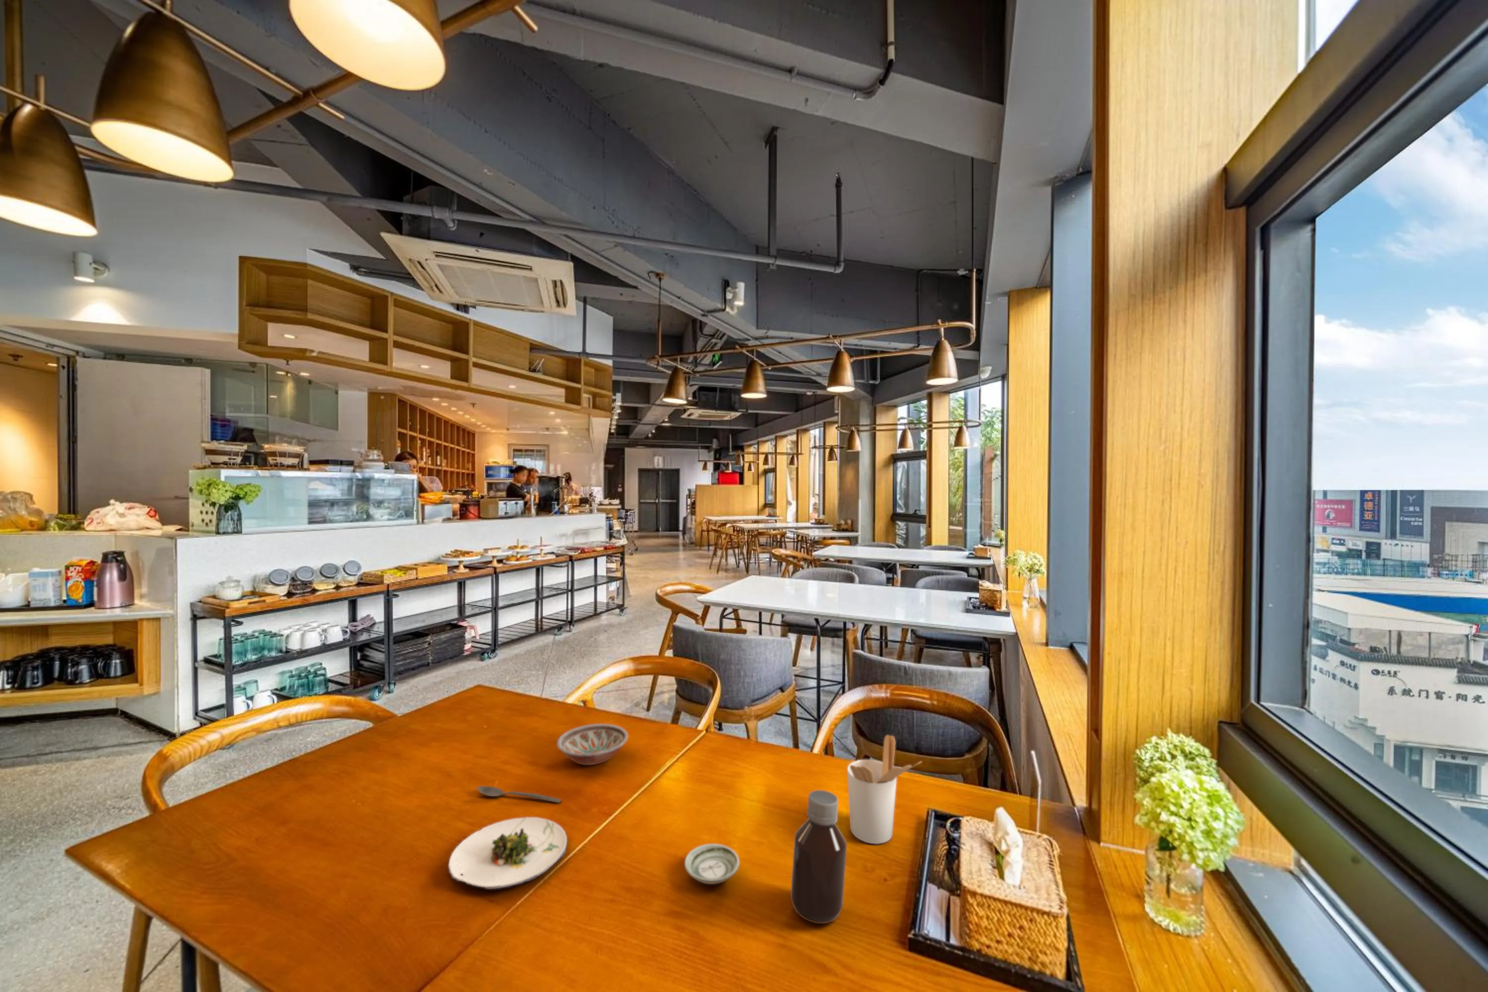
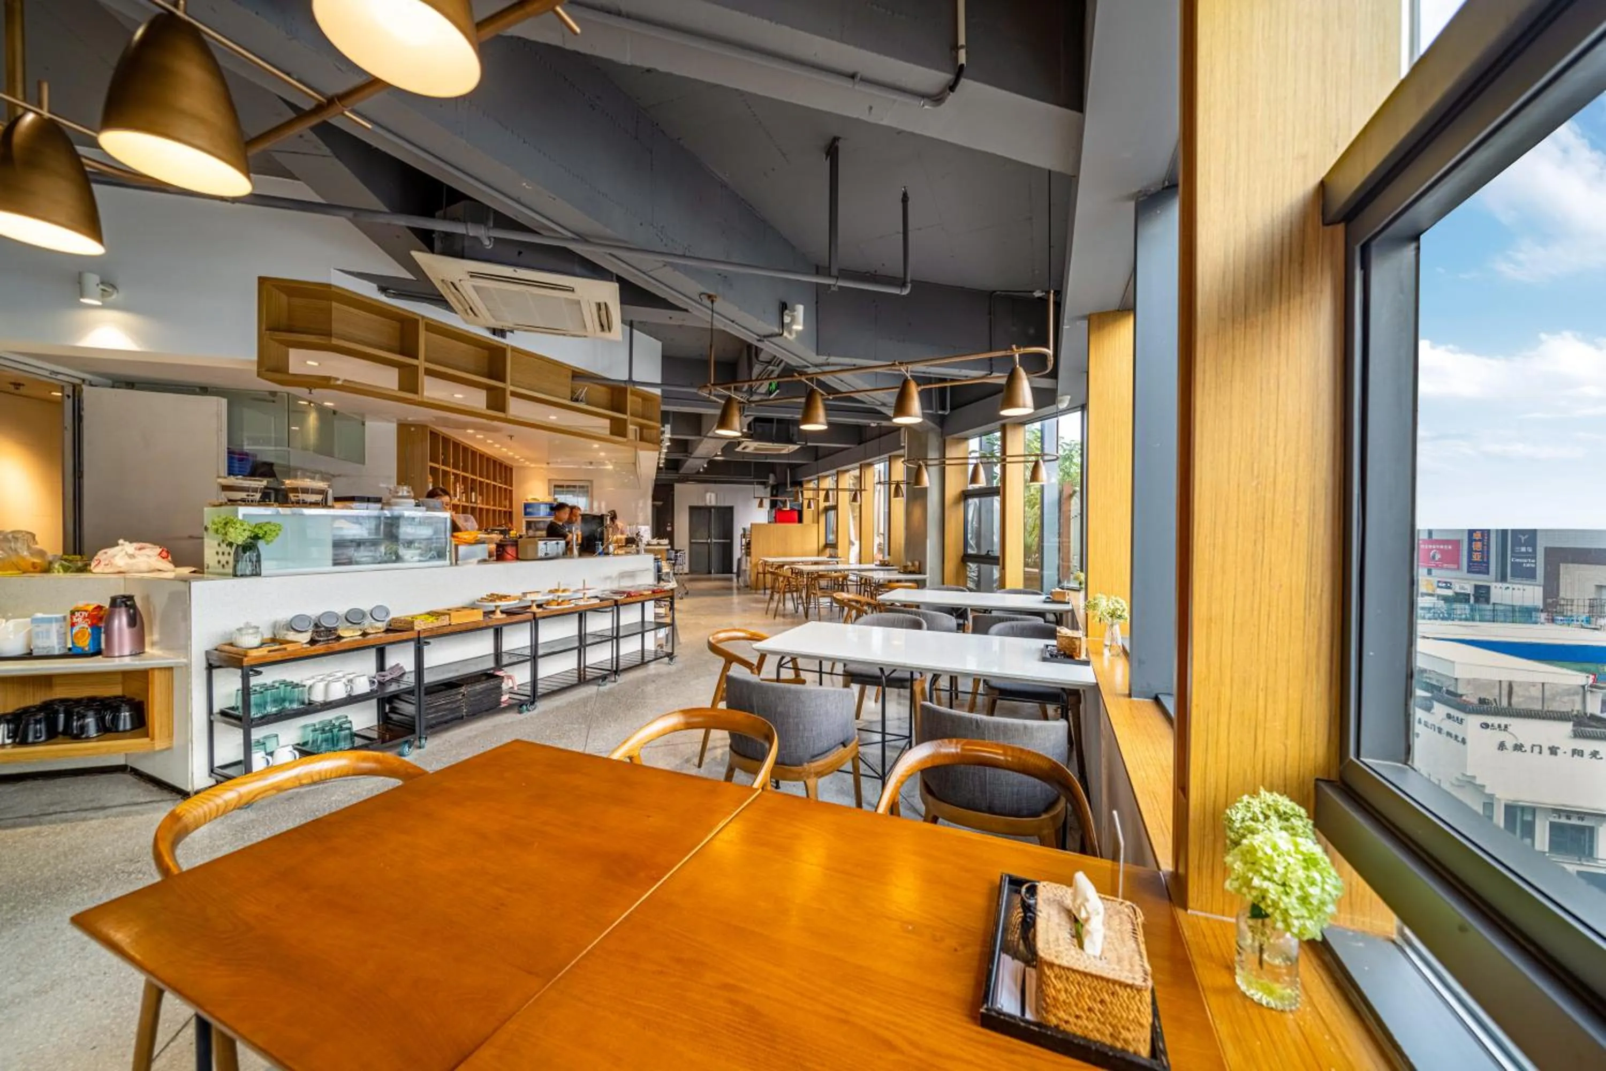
- utensil holder [847,734,922,844]
- spoon [477,786,561,804]
- bowl [557,723,629,765]
- bottle [790,789,847,924]
- salad plate [448,816,568,890]
- saucer [684,844,740,885]
